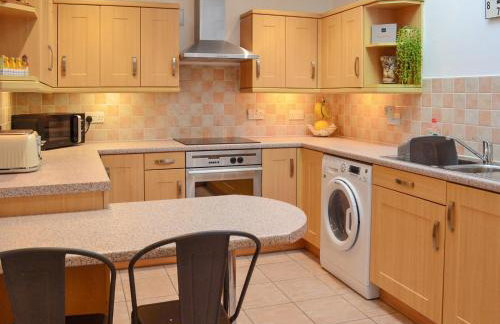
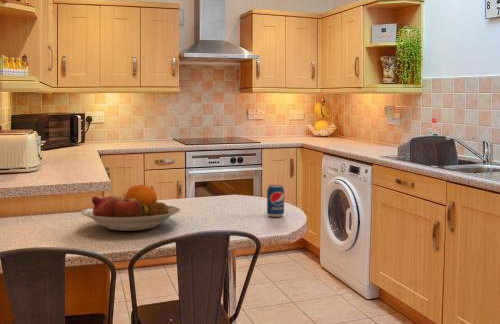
+ beverage can [266,184,285,218]
+ fruit bowl [80,184,181,232]
